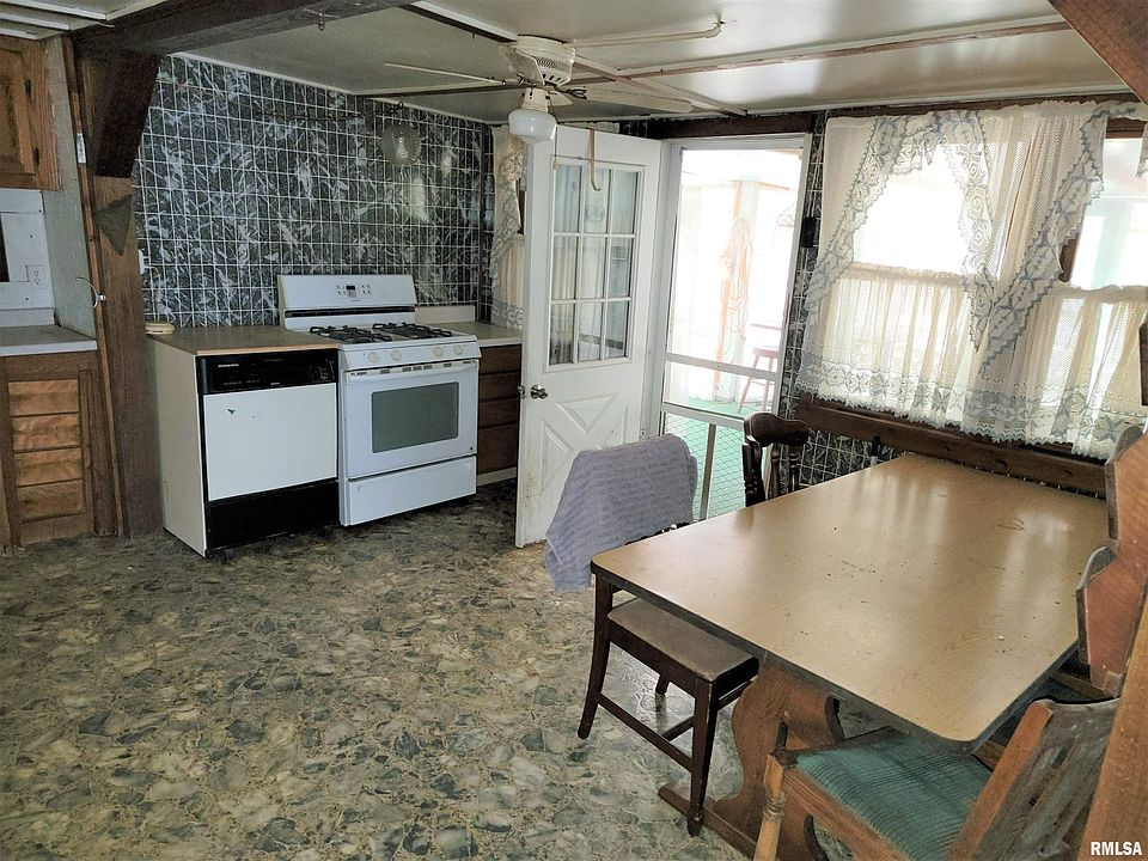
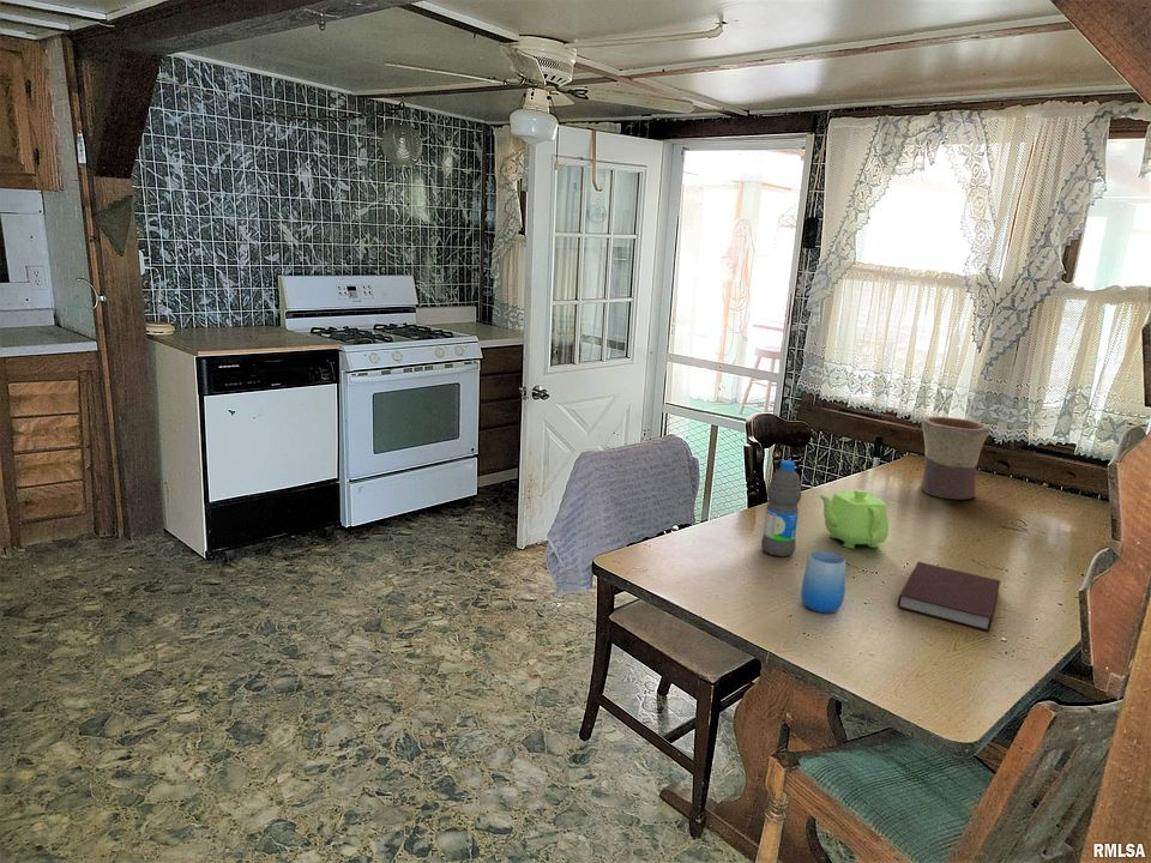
+ teapot [818,489,890,549]
+ water bottle [760,459,803,557]
+ cup [800,550,846,615]
+ flower pot [920,416,992,500]
+ notebook [897,561,1001,632]
